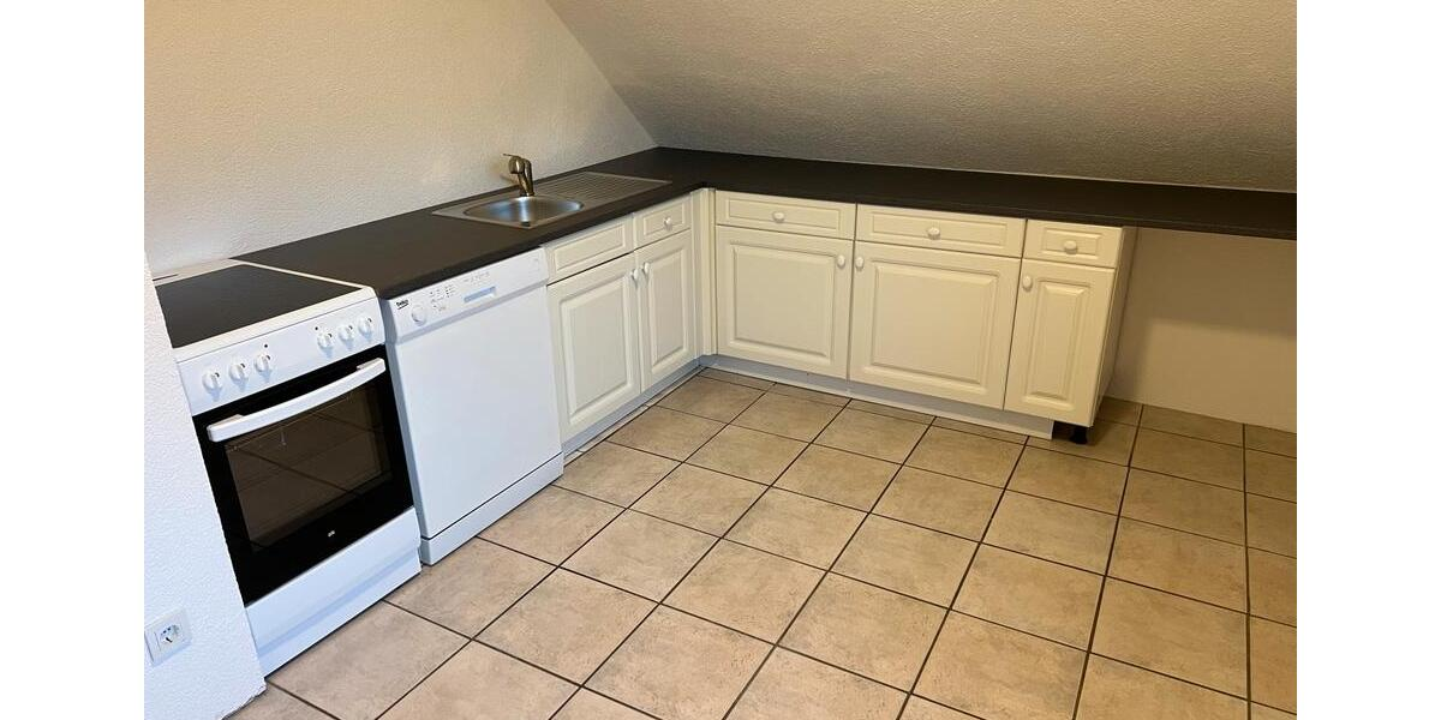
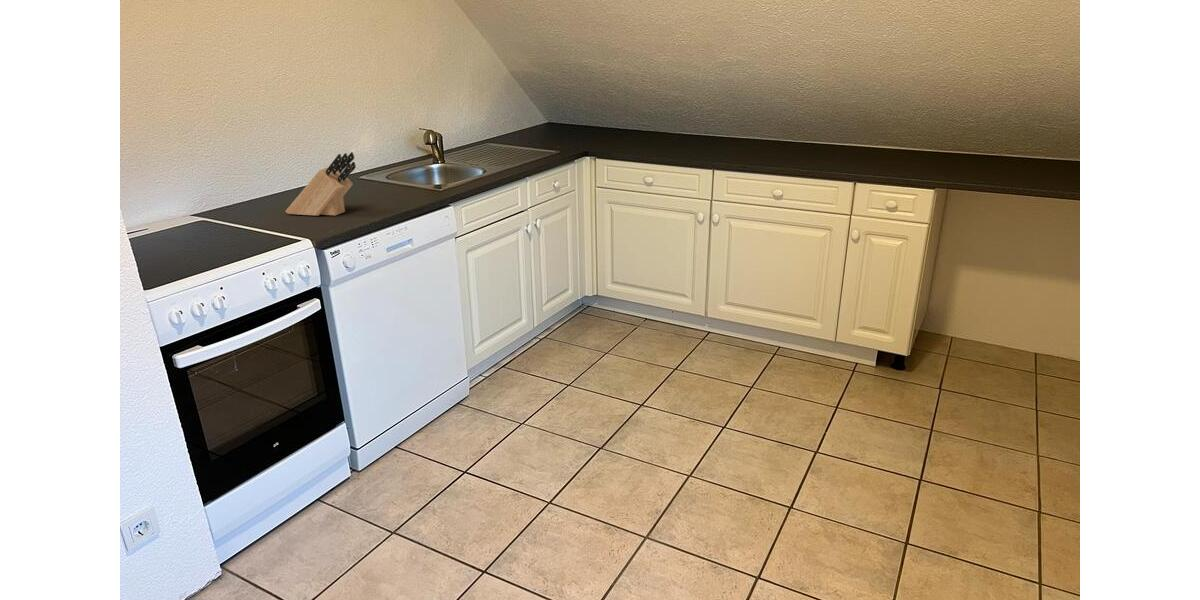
+ knife block [285,151,357,217]
